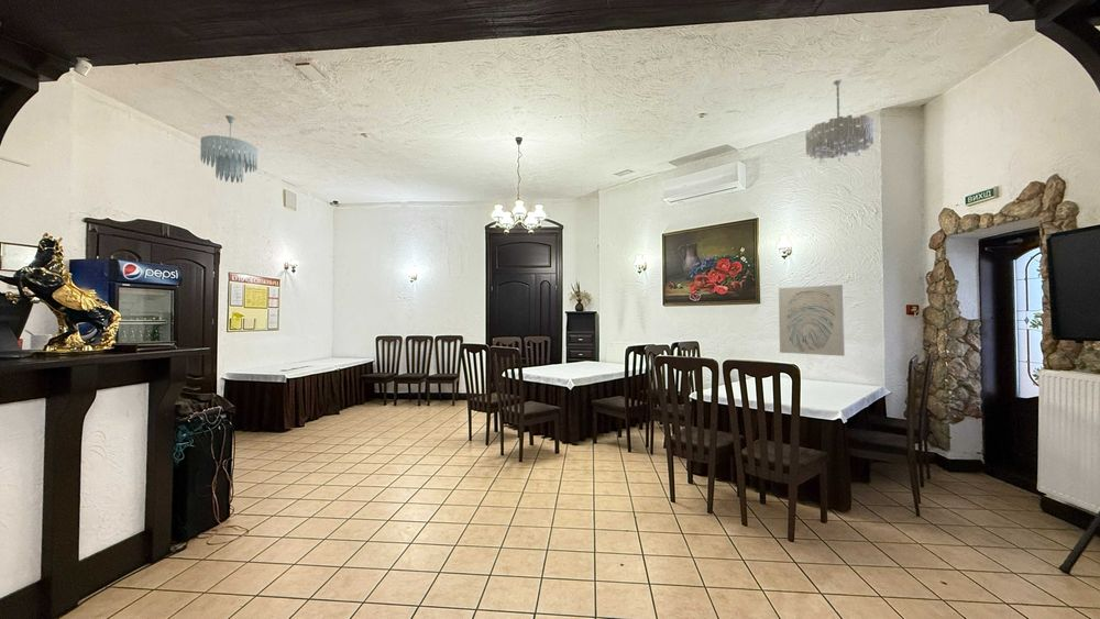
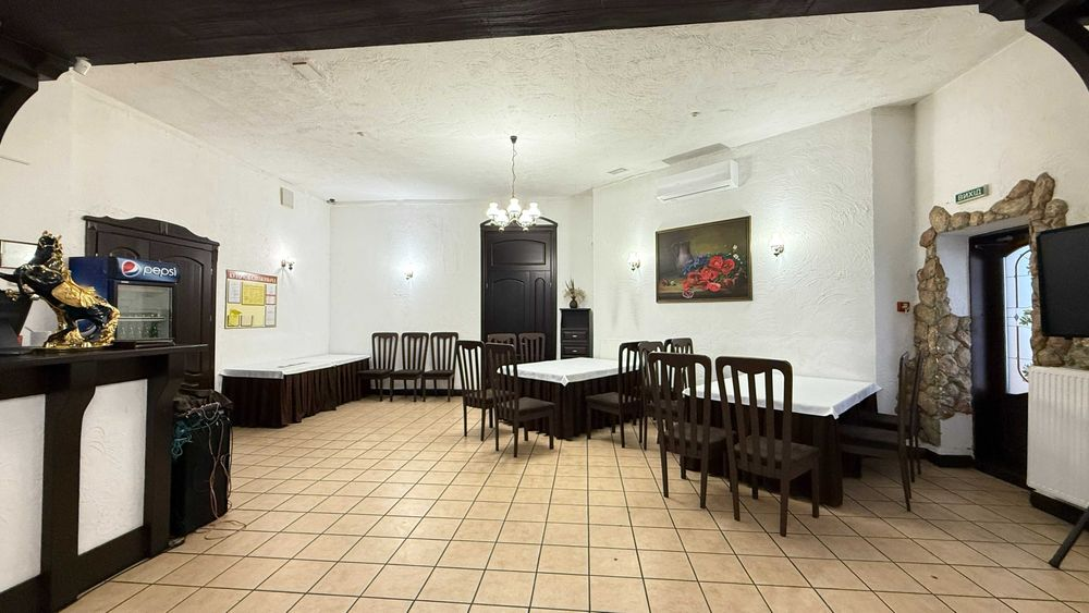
- chandelier [804,78,876,164]
- ceiling light fixture [199,114,258,184]
- wall art [778,284,846,357]
